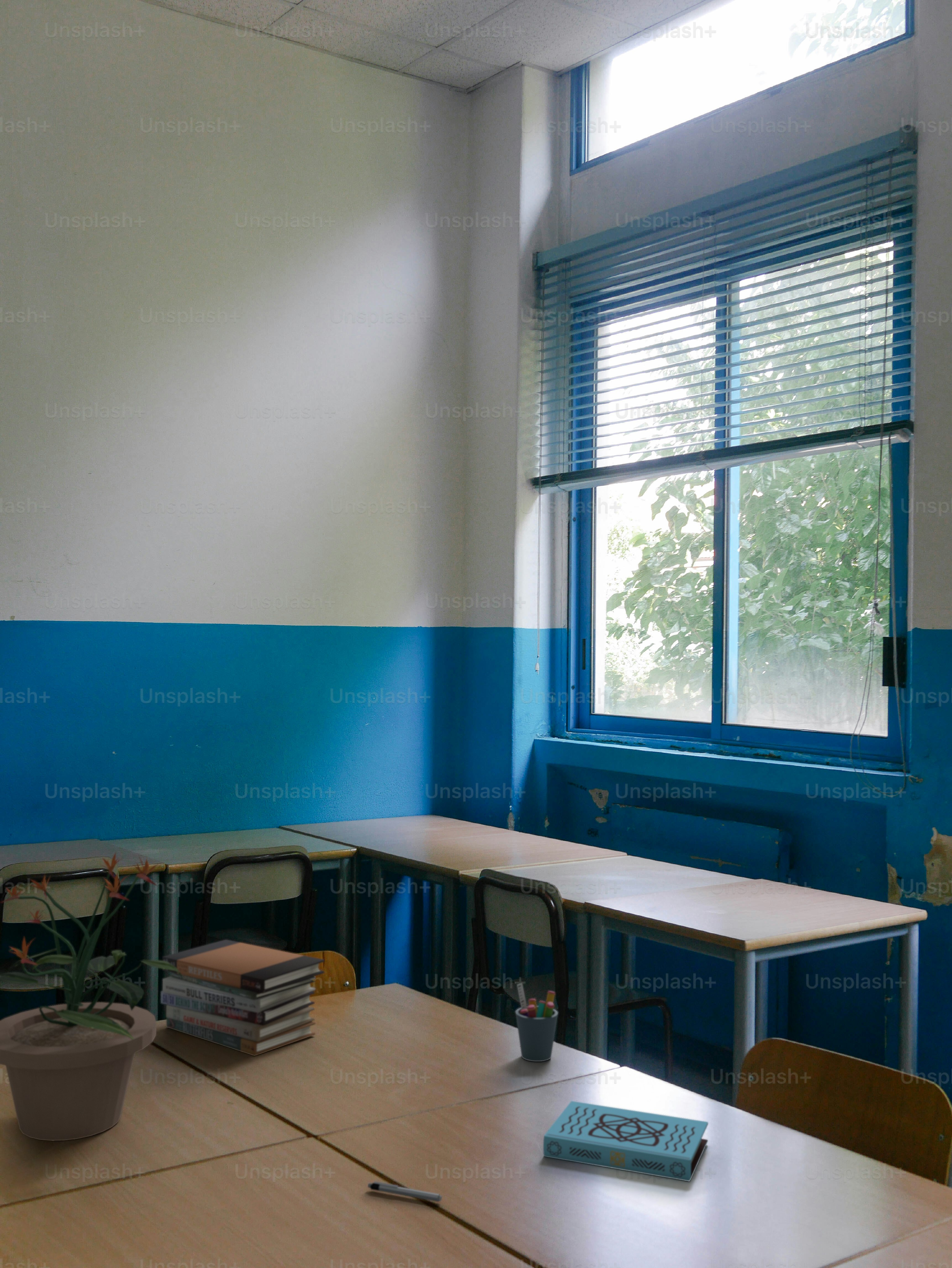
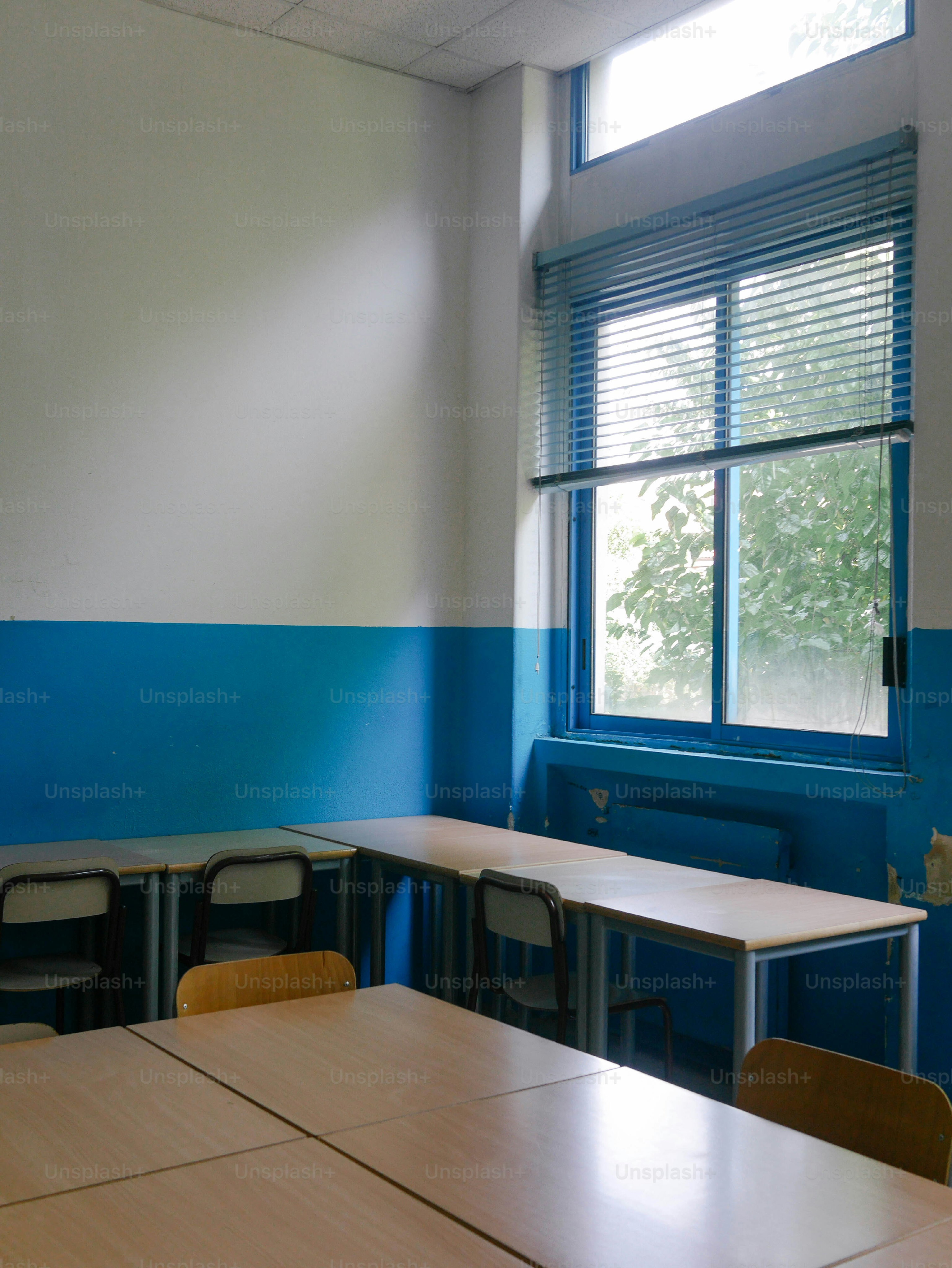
- pen holder [515,983,558,1062]
- pen [367,1181,442,1202]
- potted plant [0,851,182,1141]
- book [543,1101,709,1182]
- book stack [160,939,325,1057]
